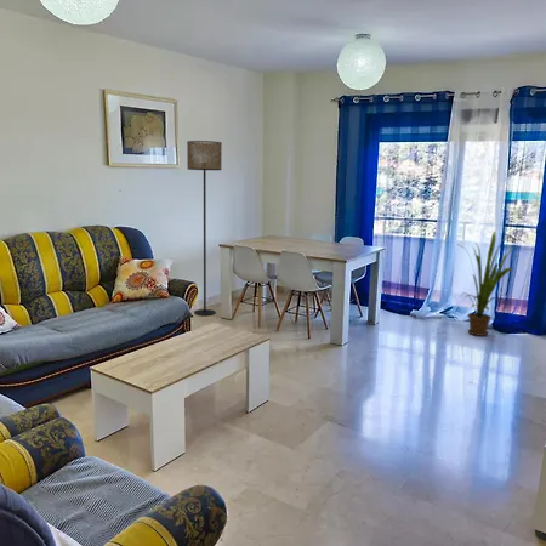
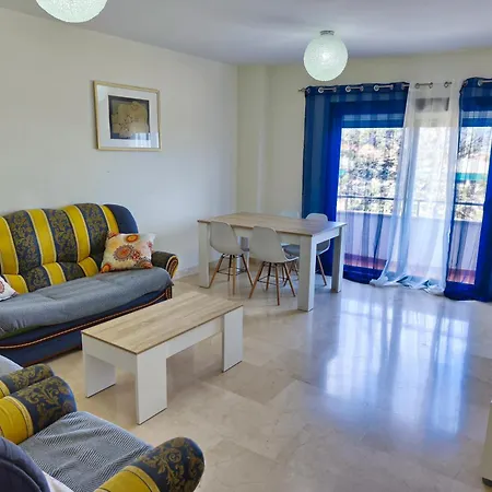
- floor lamp [186,140,223,317]
- house plant [459,231,517,337]
